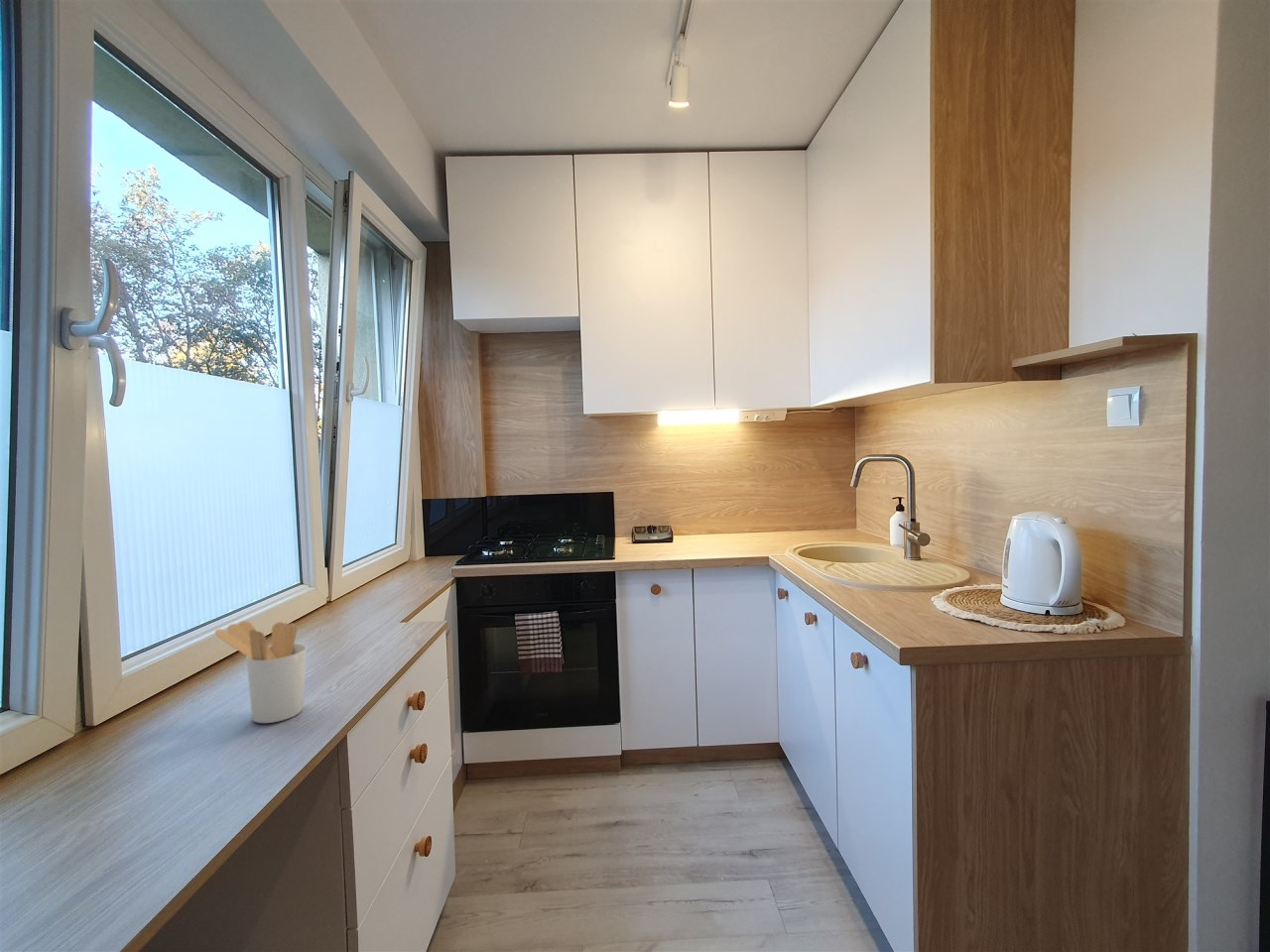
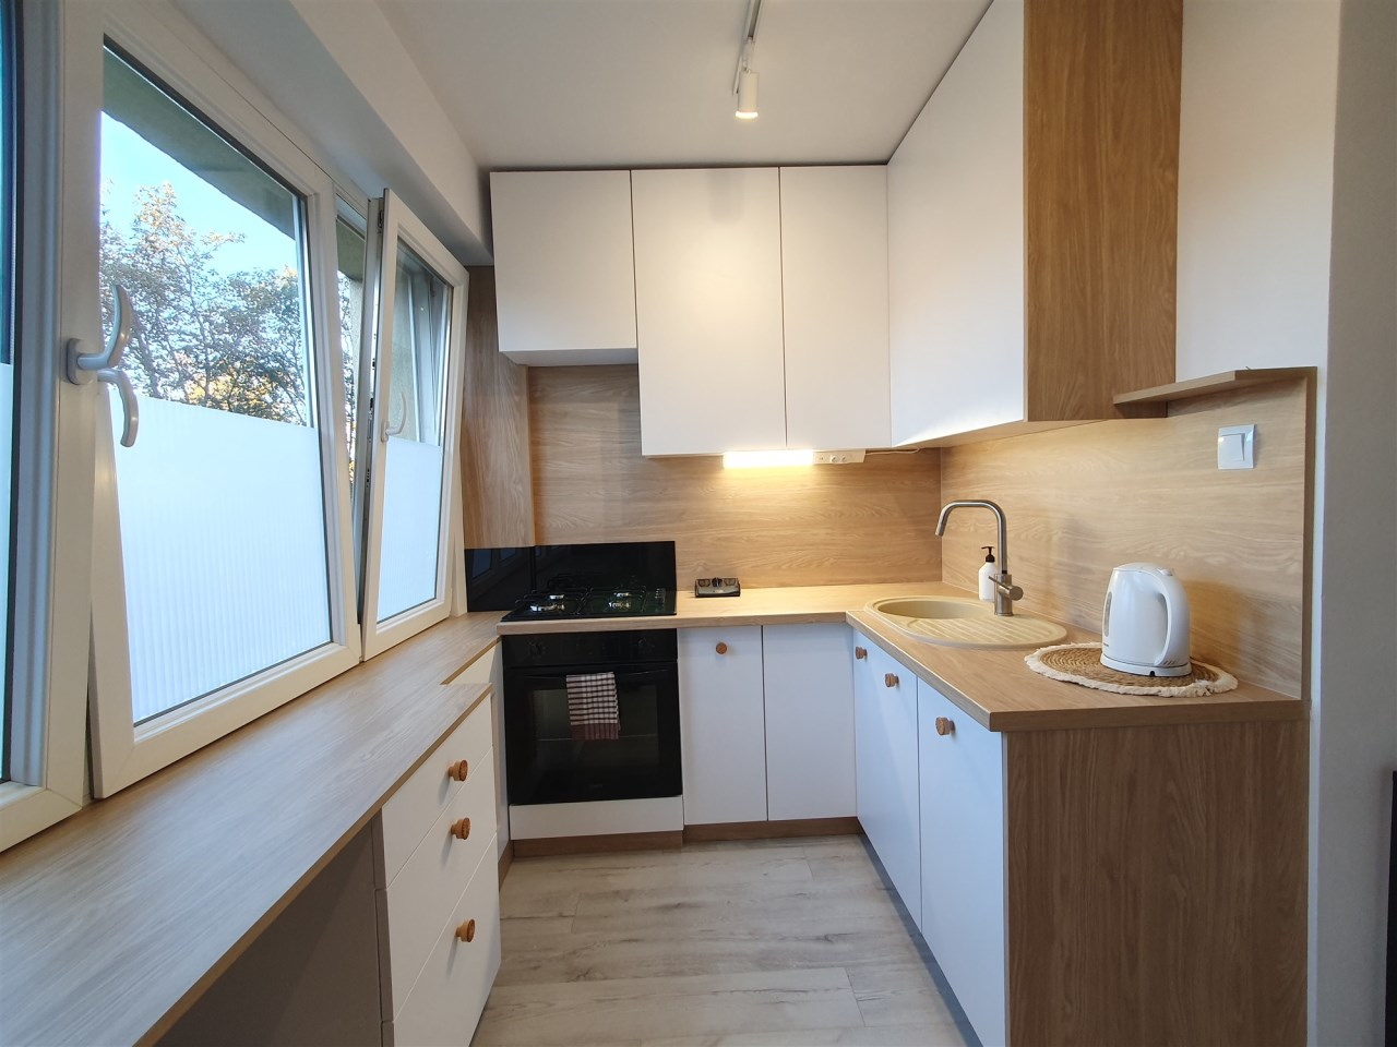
- utensil holder [214,620,308,724]
